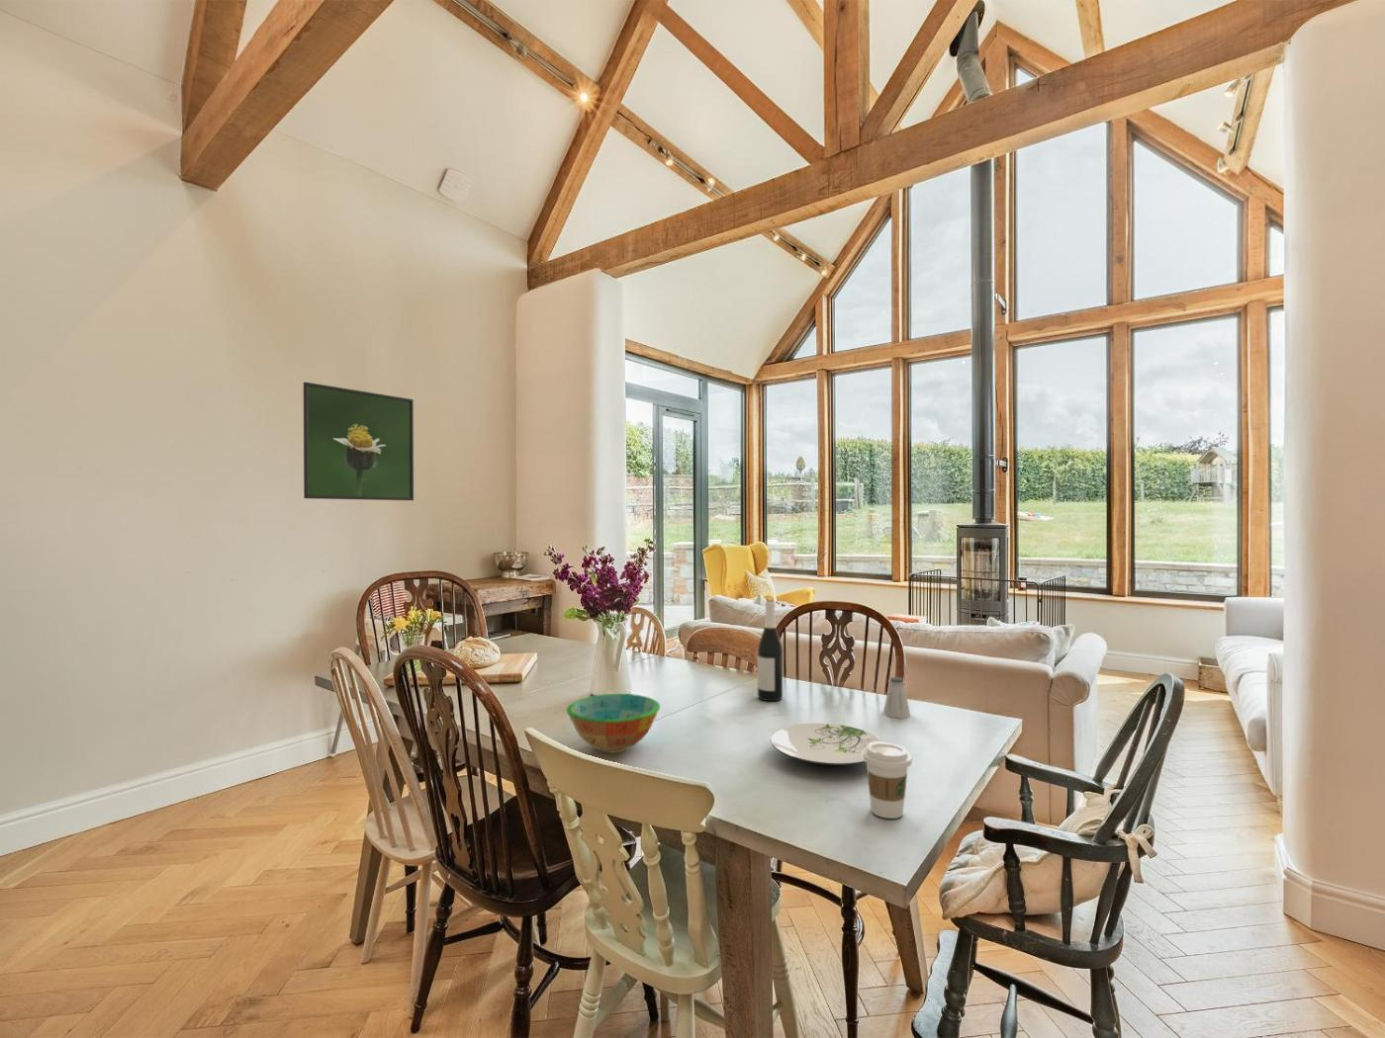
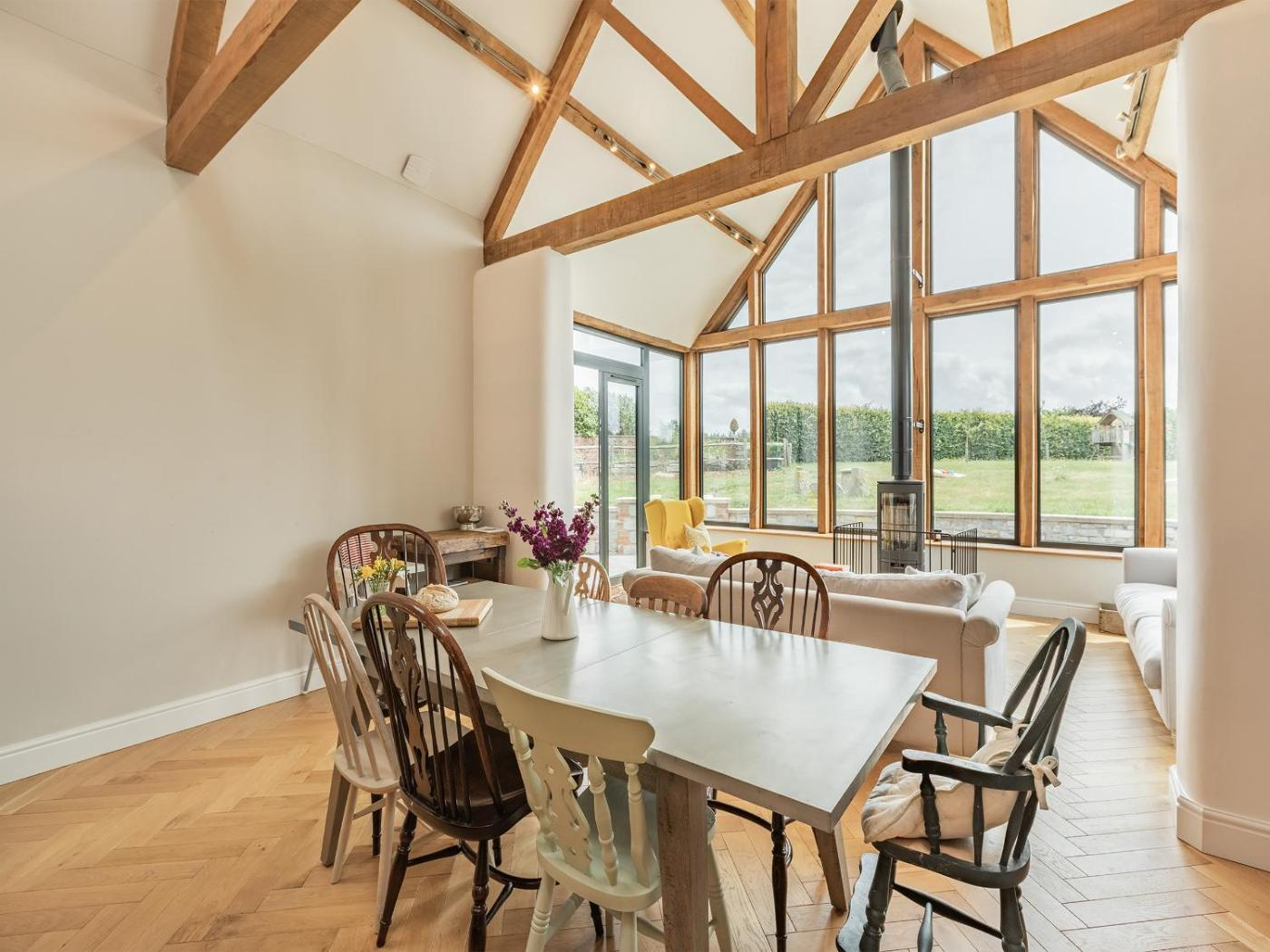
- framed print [303,382,414,502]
- bowl [566,693,661,755]
- wine bottle [757,599,783,702]
- coffee cup [863,741,912,820]
- saltshaker [882,676,911,720]
- plate [770,722,883,767]
